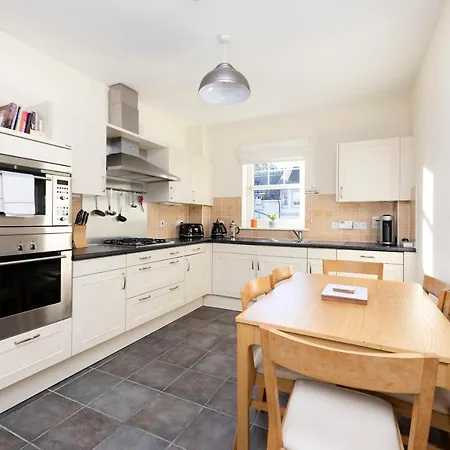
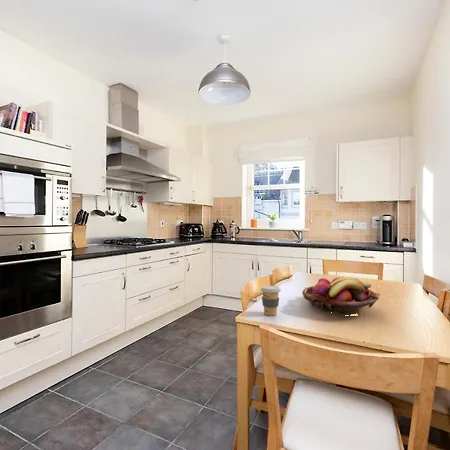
+ coffee cup [260,285,282,317]
+ fruit basket [301,276,381,315]
